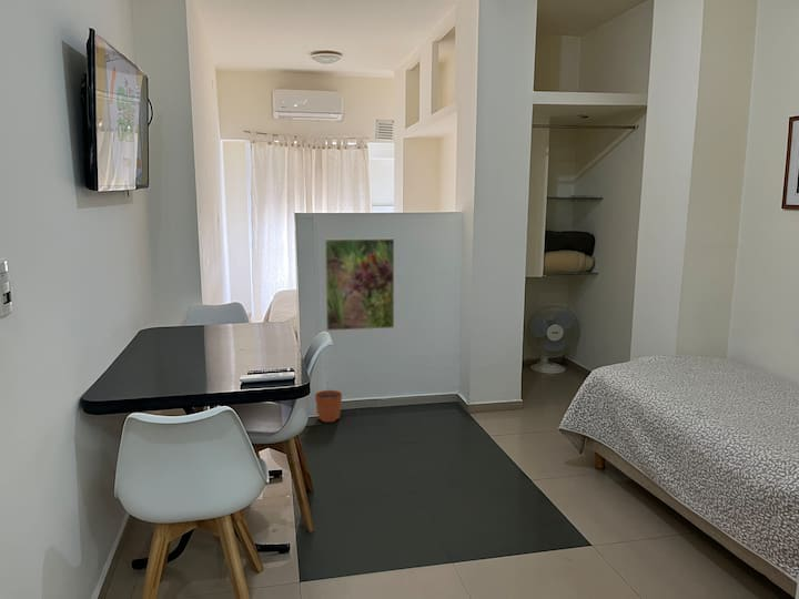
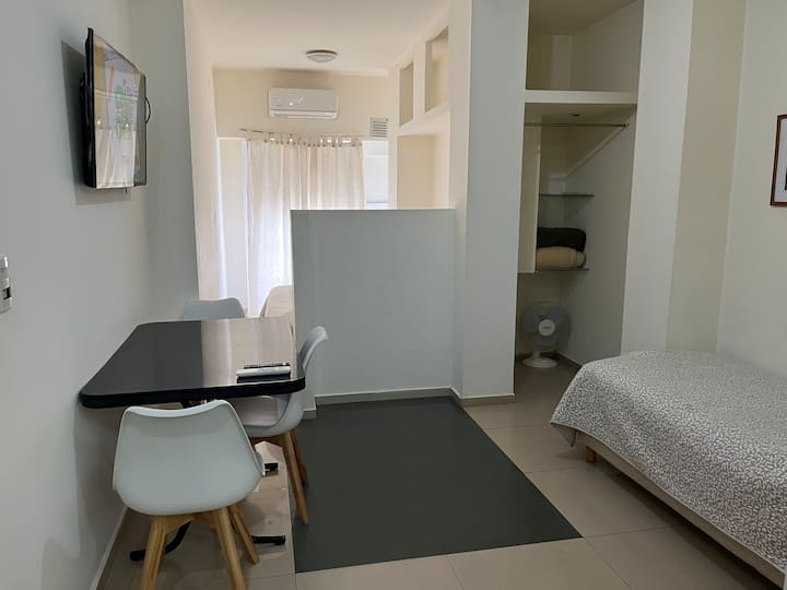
- plant pot [314,379,343,423]
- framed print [324,237,395,332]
